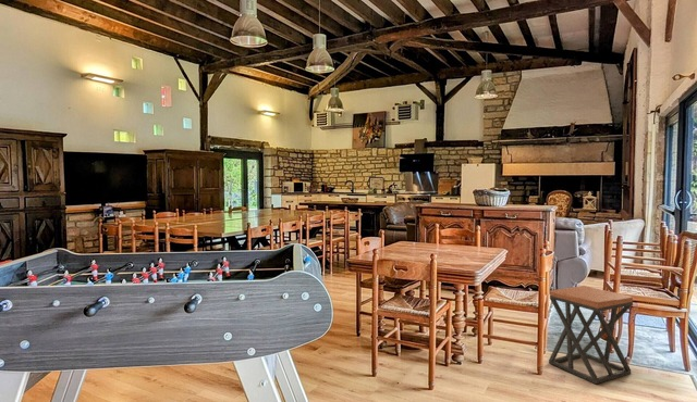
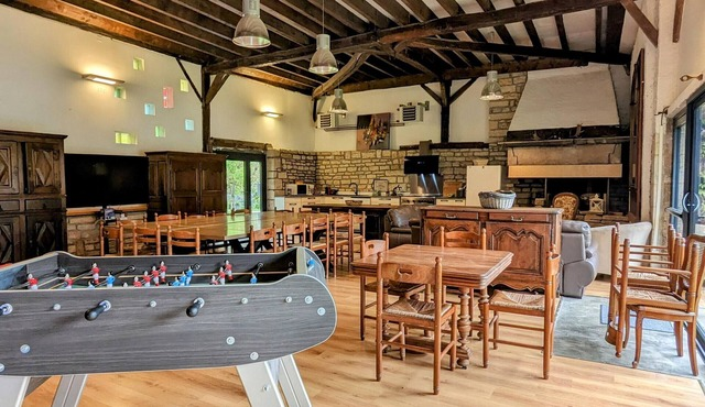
- stool [548,285,634,385]
